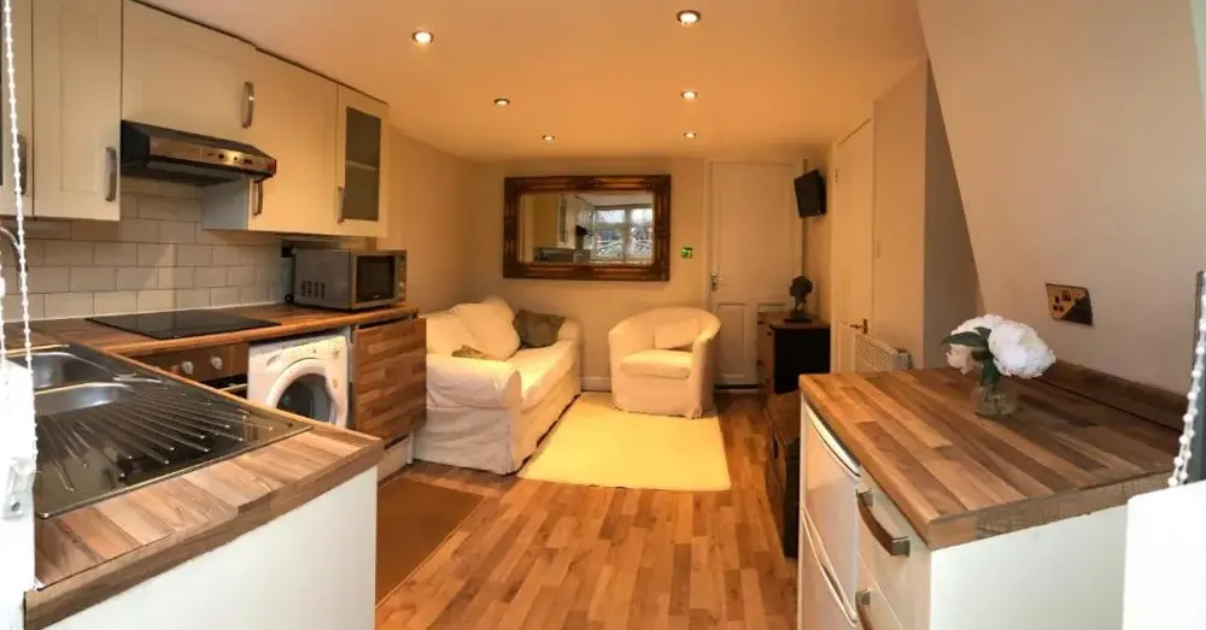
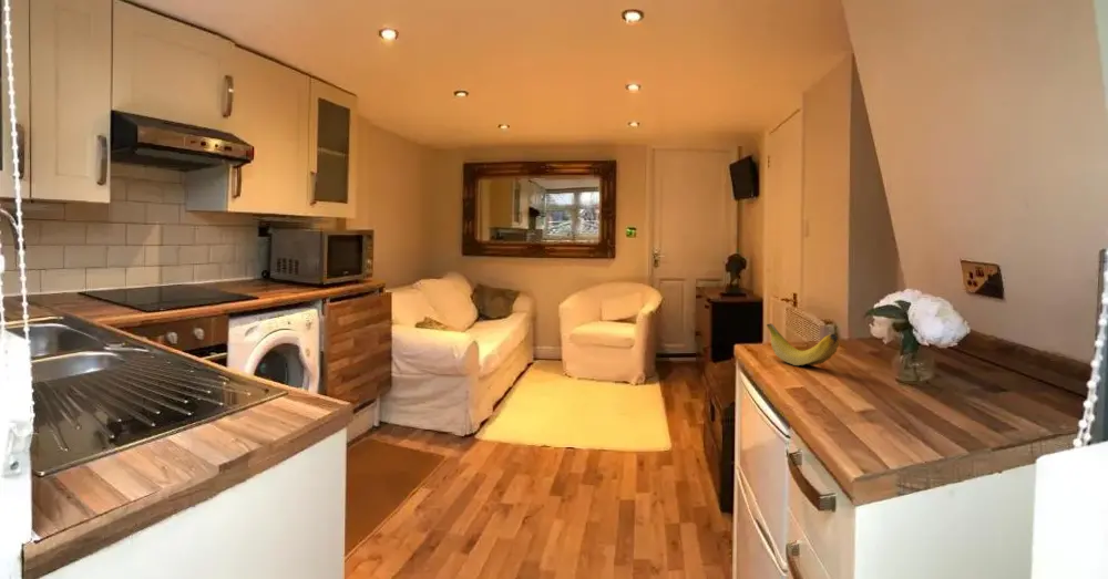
+ fruit [766,322,840,366]
